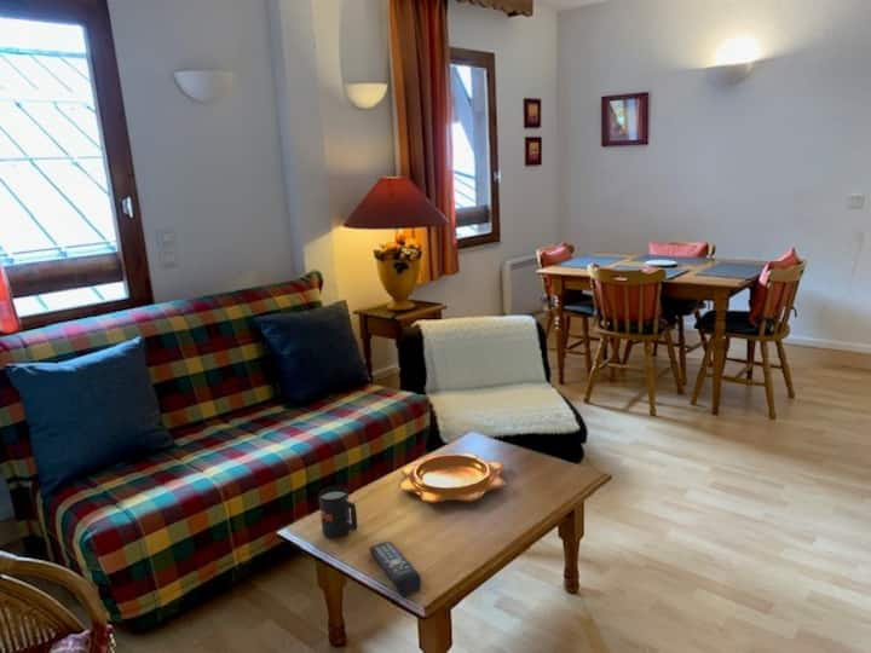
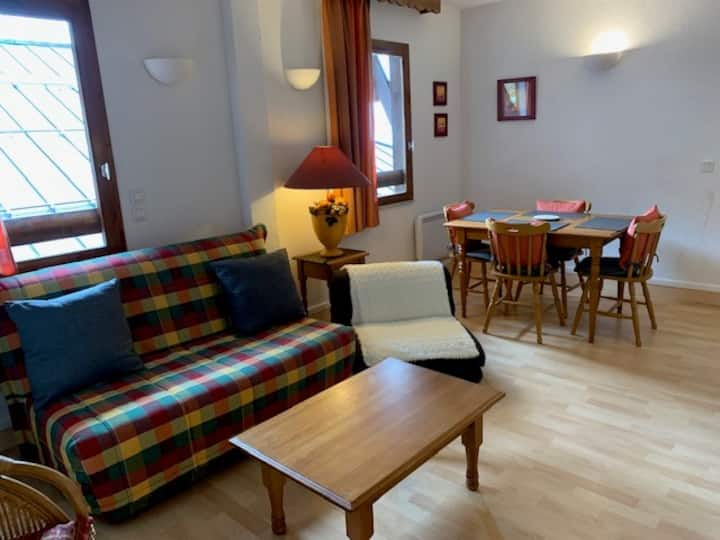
- decorative bowl [397,452,507,504]
- remote control [368,541,422,597]
- mug [318,485,358,538]
